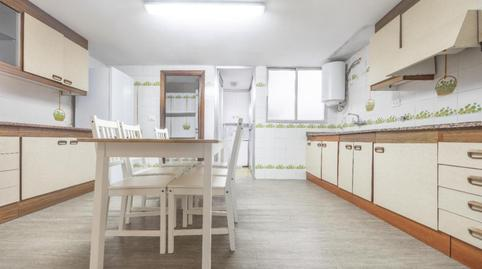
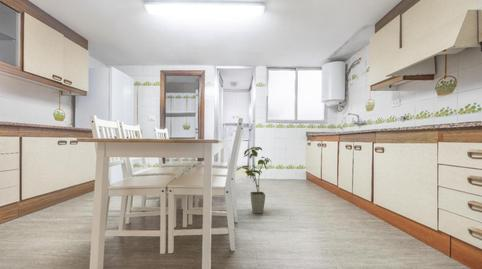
+ house plant [236,146,273,214]
